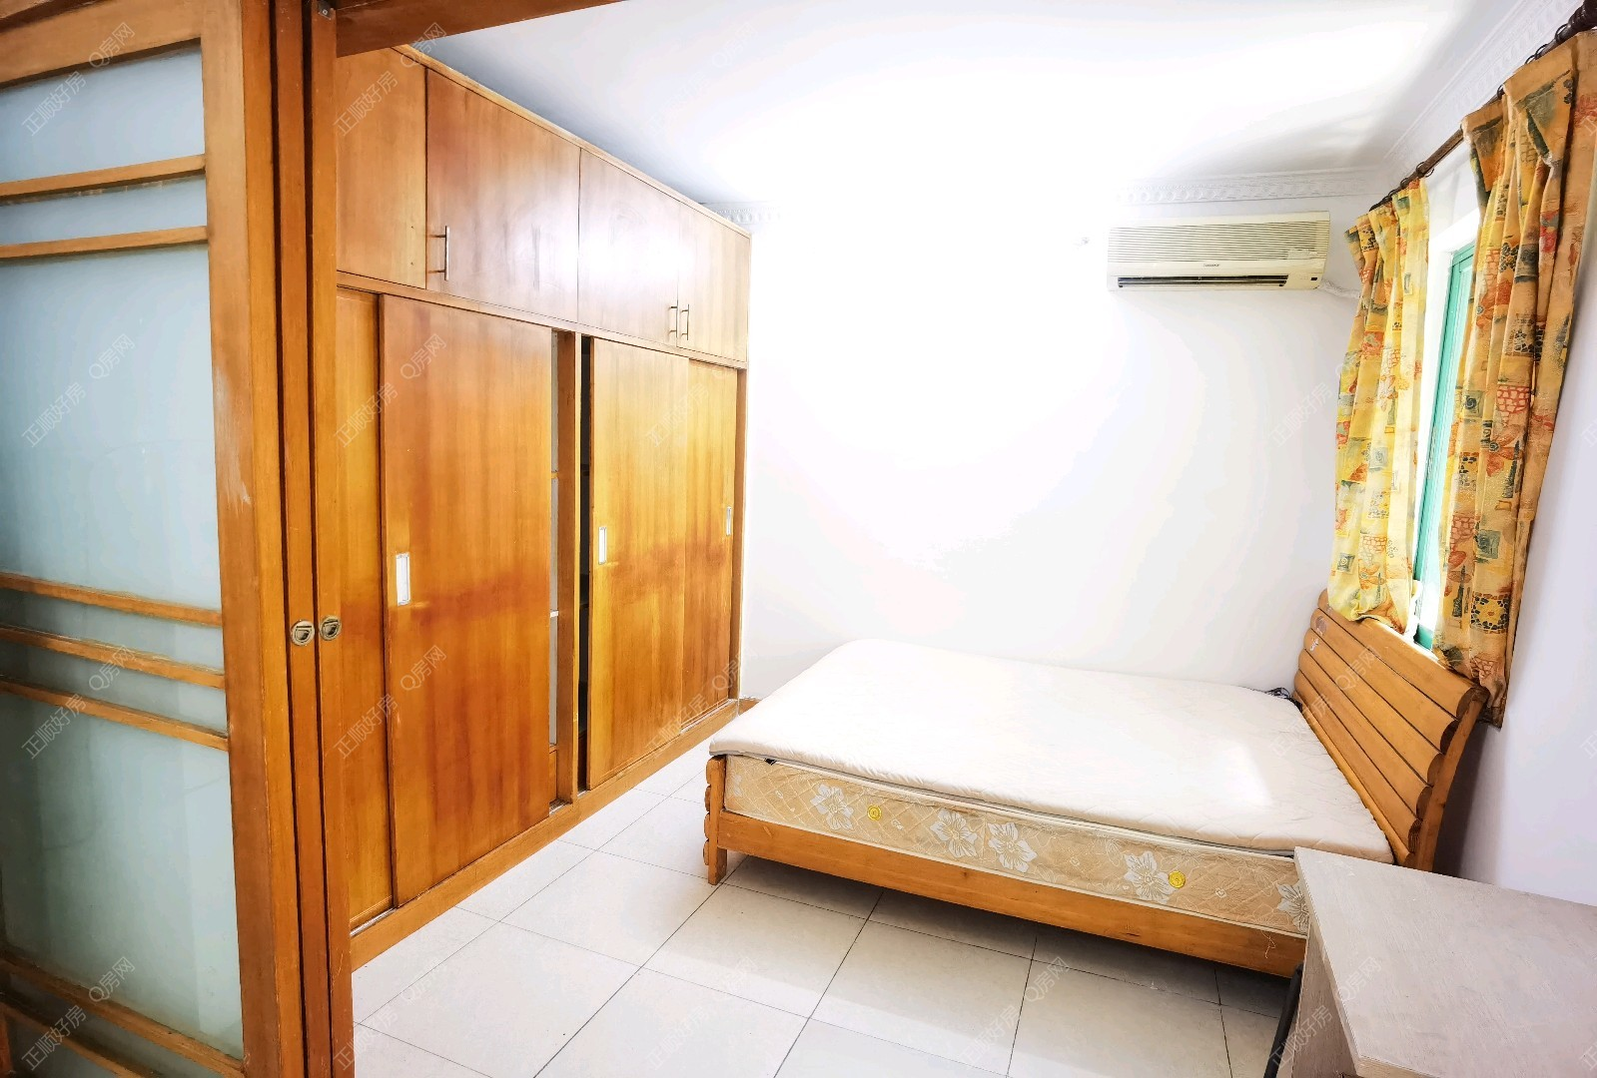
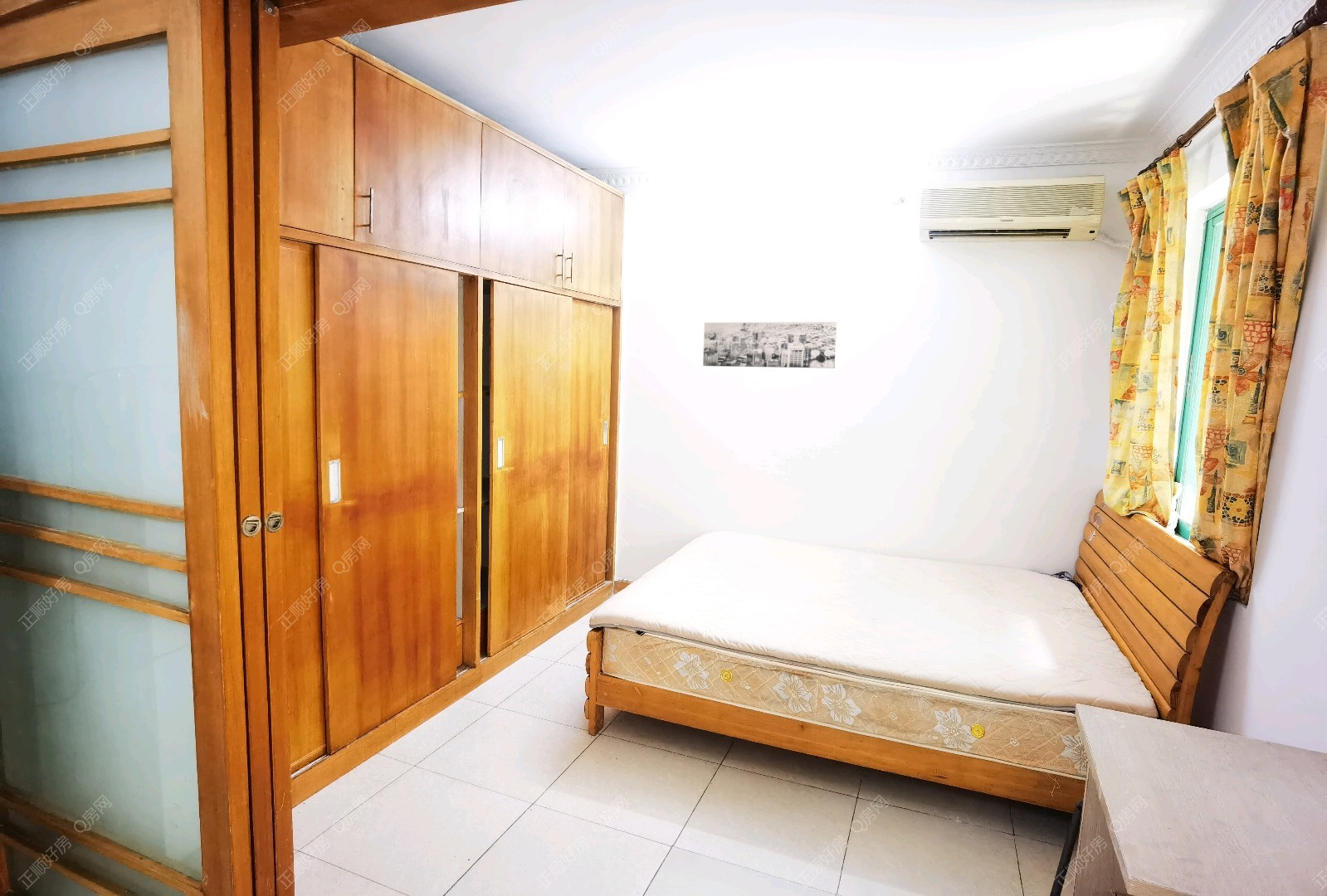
+ wall art [702,321,838,369]
